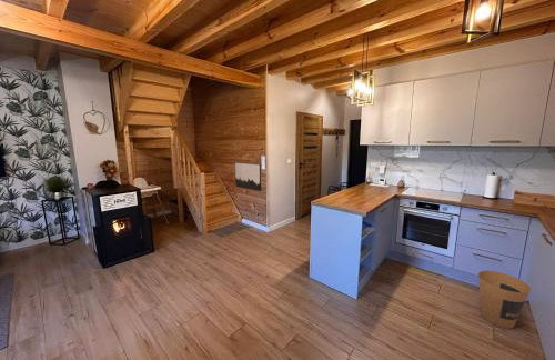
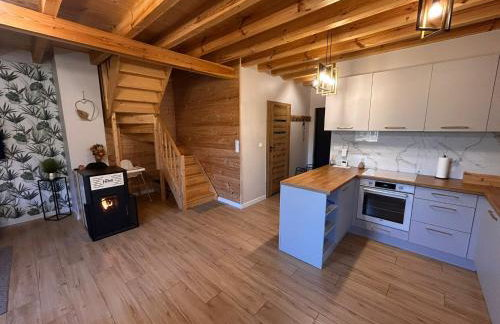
- wall art [234,161,262,192]
- trash can [477,270,532,330]
